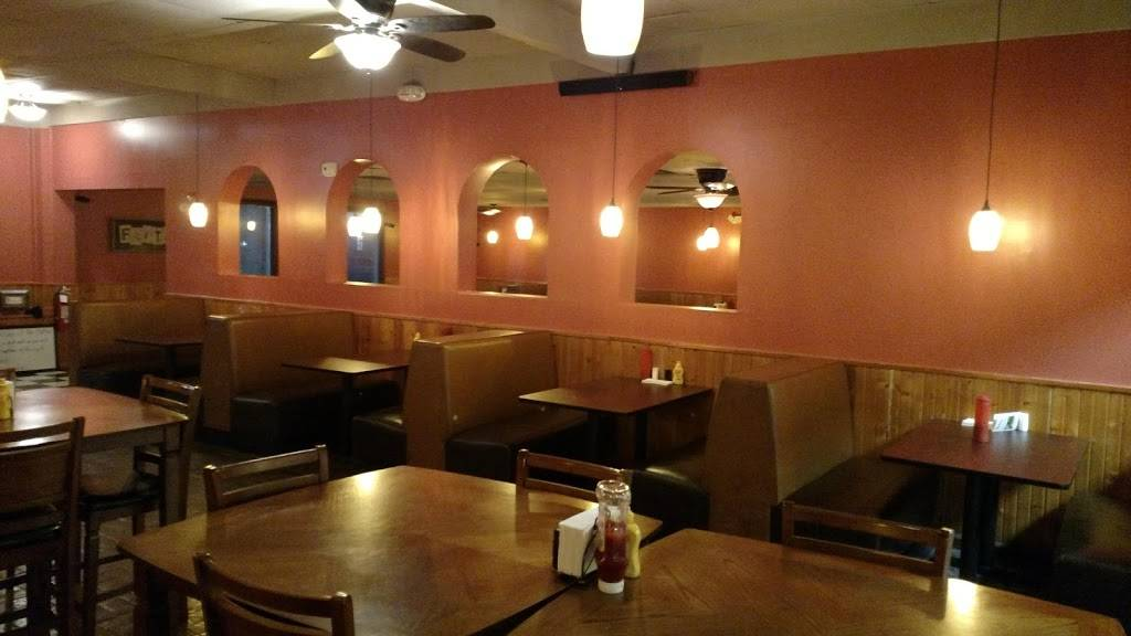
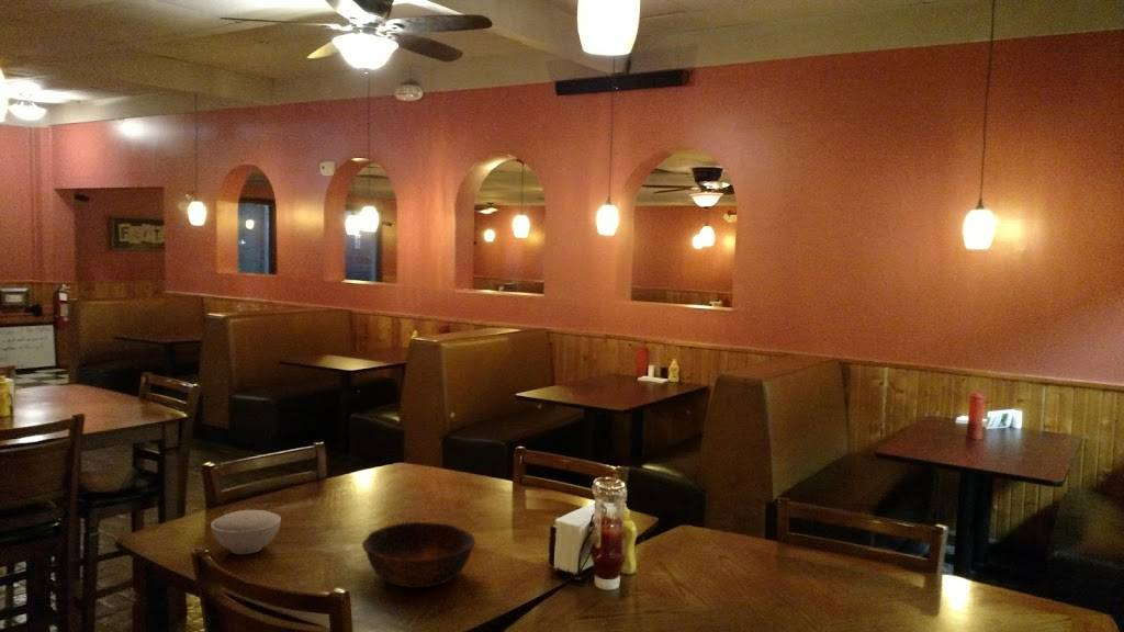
+ bowl [361,521,476,588]
+ bowl [210,509,282,555]
